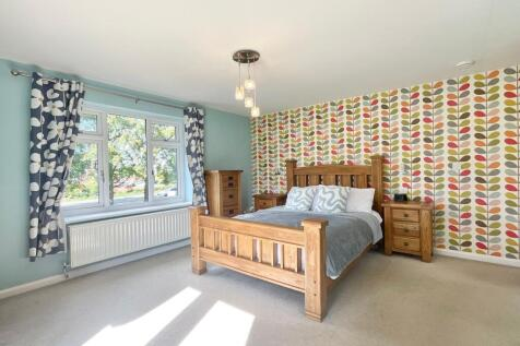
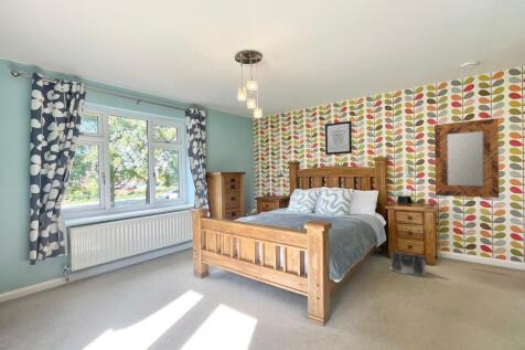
+ wall art [324,119,353,156]
+ home mirror [433,117,500,199]
+ saddlebag [389,251,427,276]
